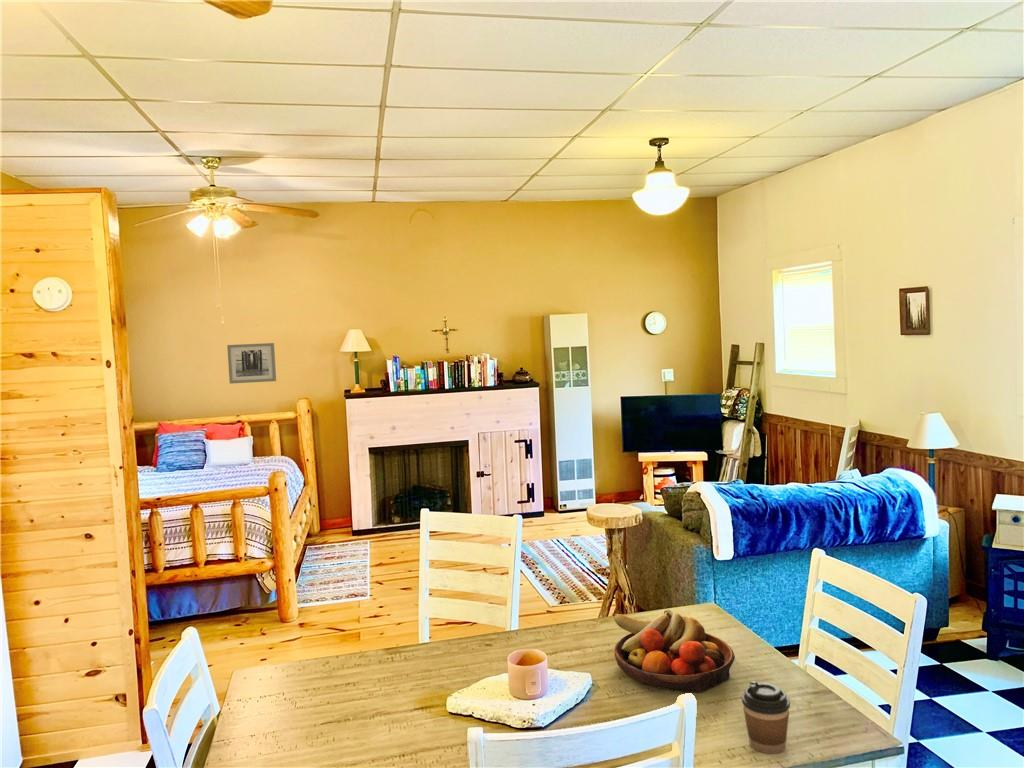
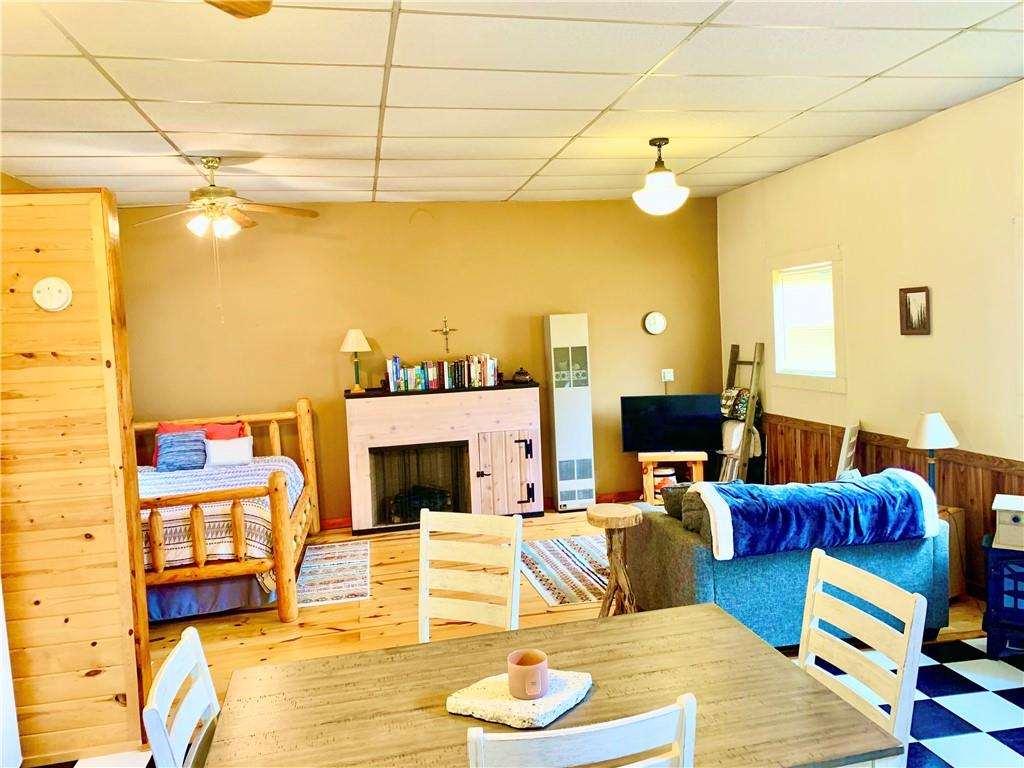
- coffee cup [741,680,791,755]
- wall art [226,342,277,385]
- fruit bowl [613,609,736,693]
